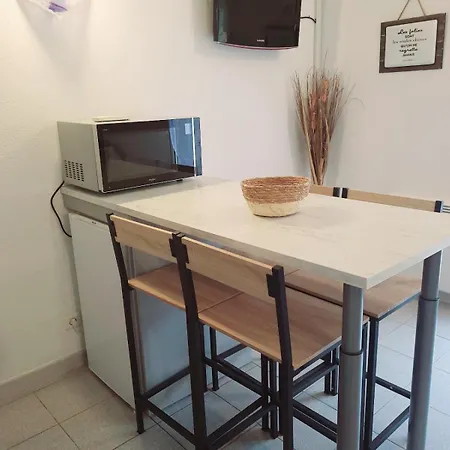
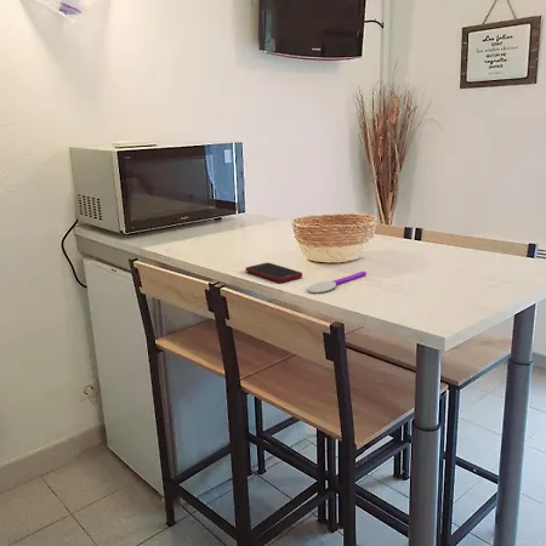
+ cell phone [245,262,303,284]
+ spoon [307,271,368,294]
